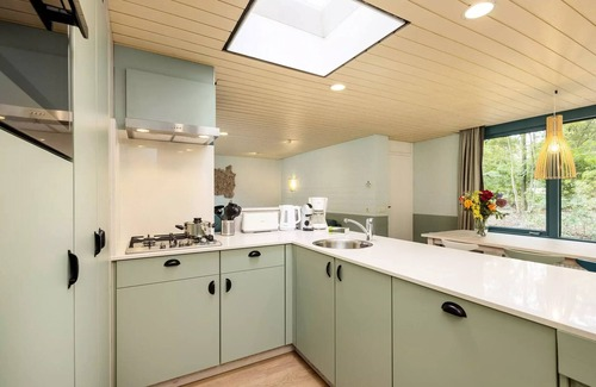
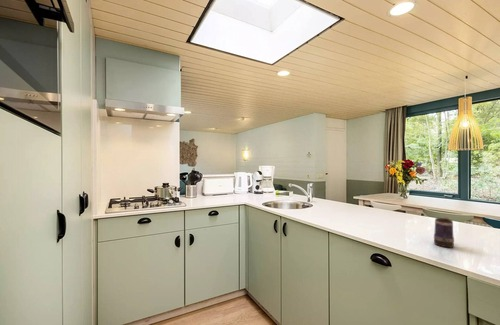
+ mug [433,216,455,249]
